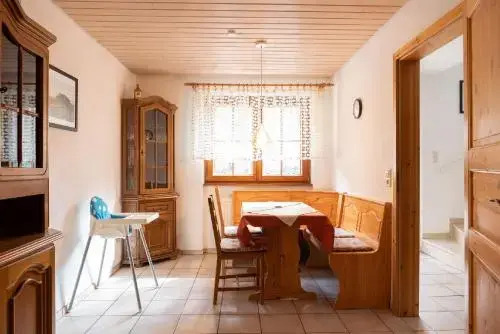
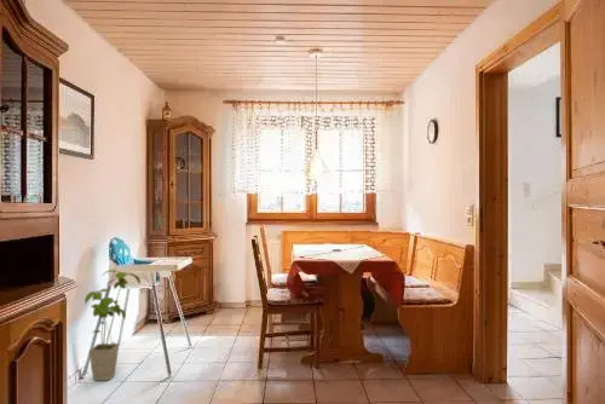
+ house plant [83,269,142,382]
